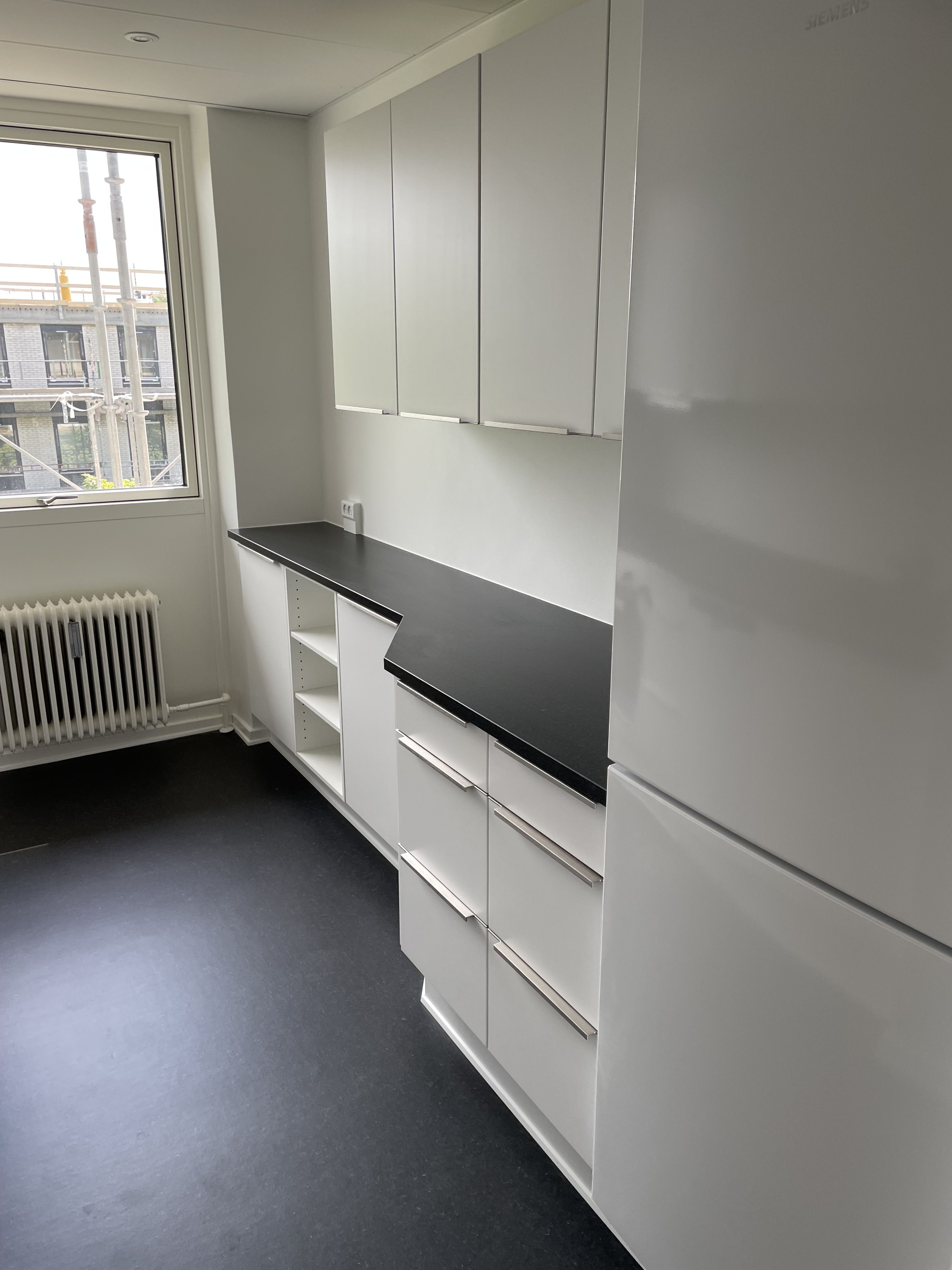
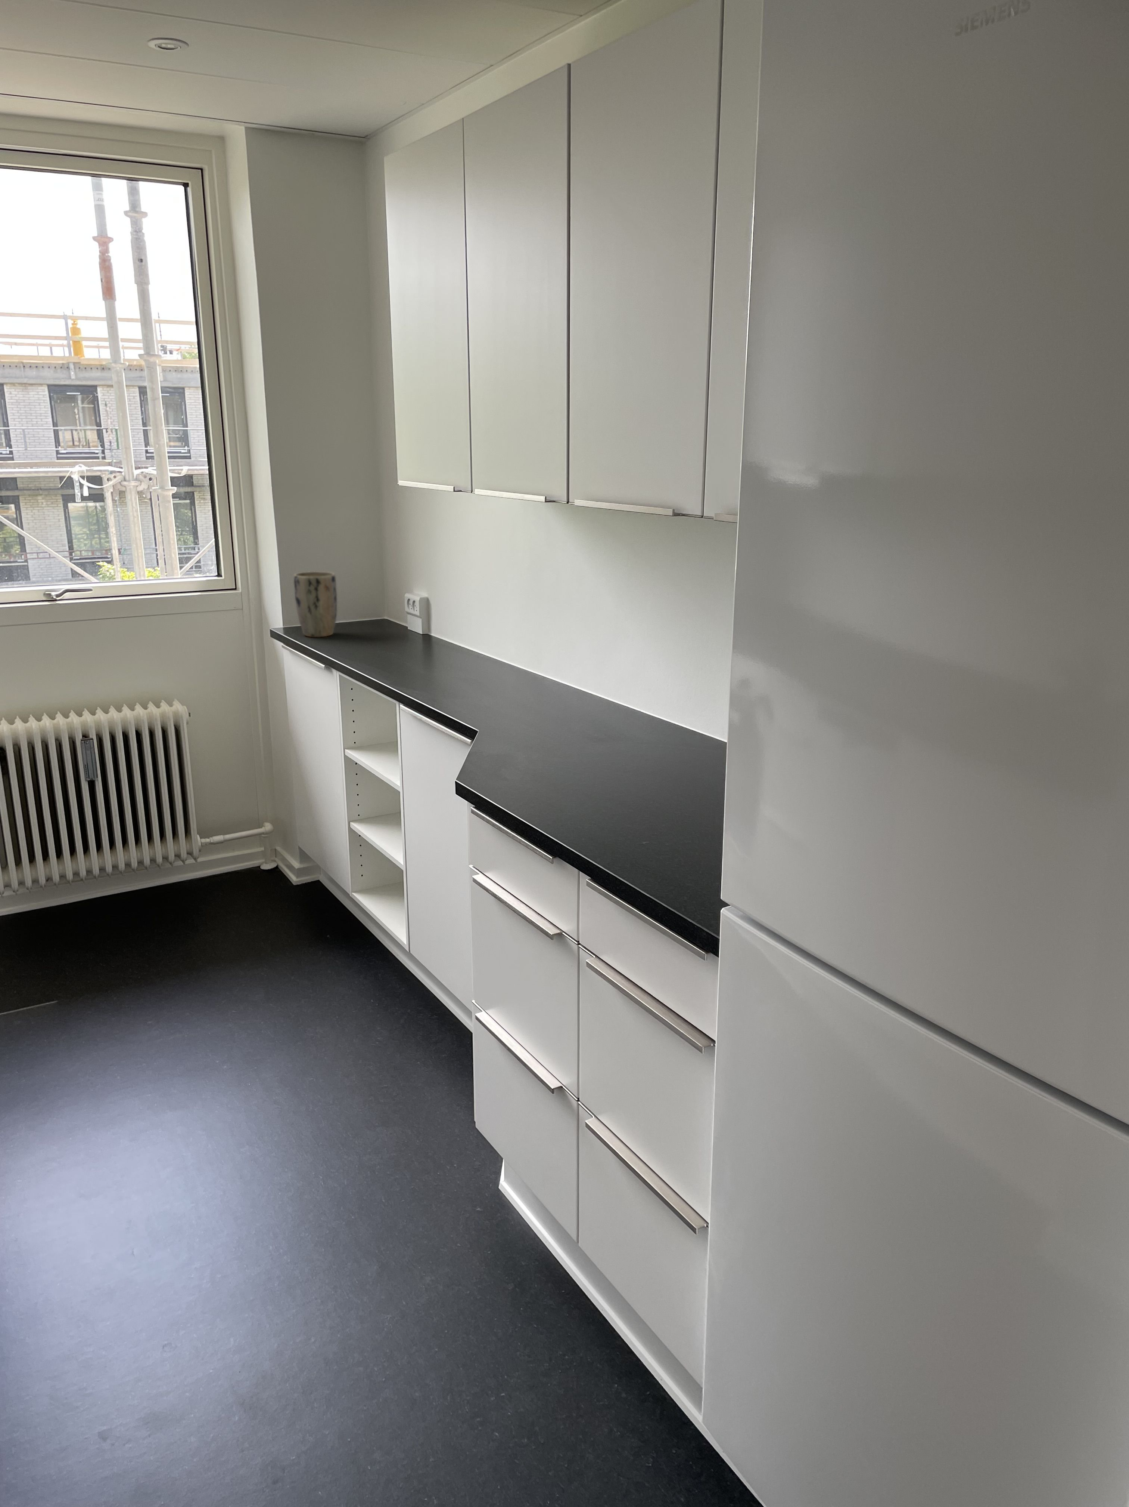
+ plant pot [293,571,338,637]
